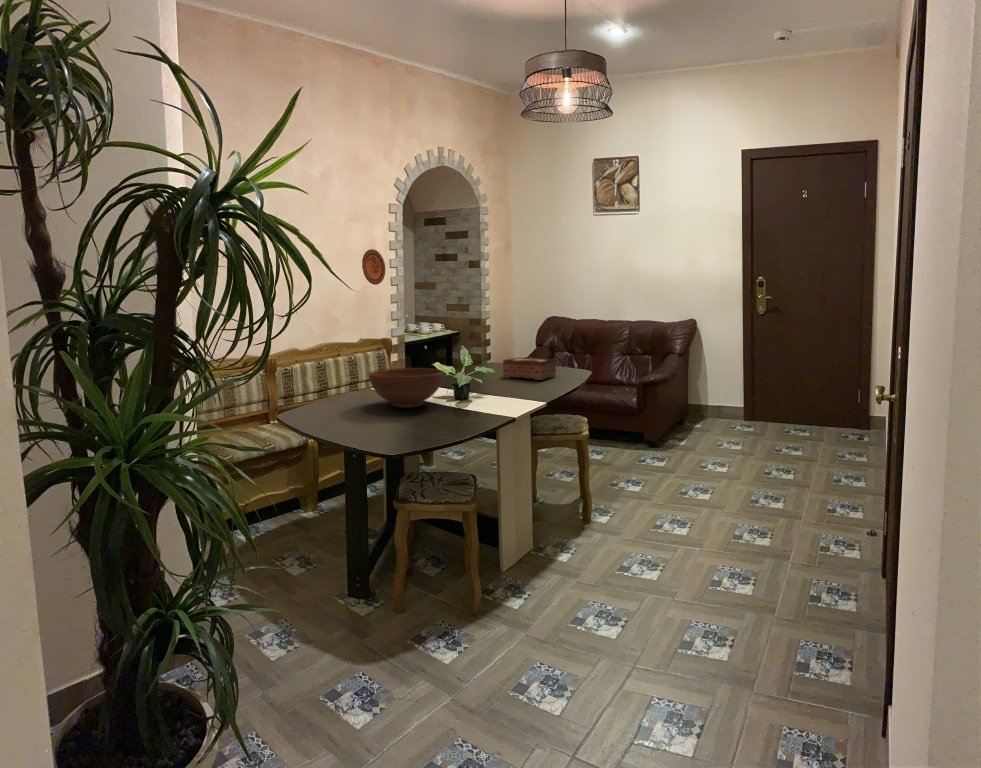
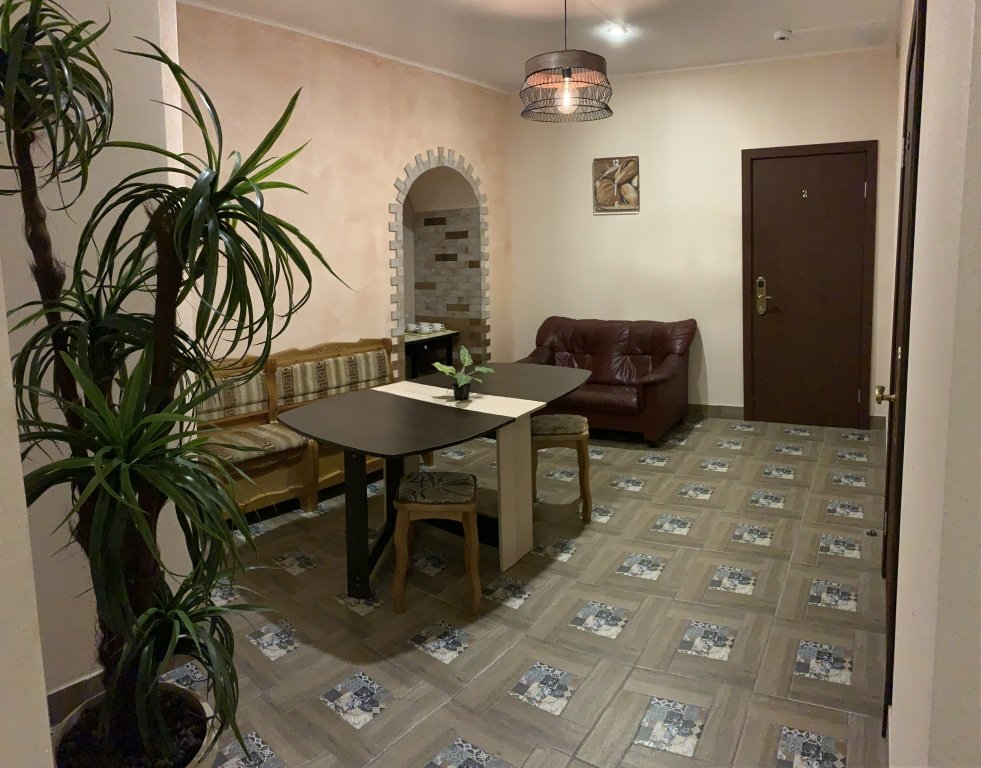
- tissue box [502,356,557,381]
- decorative plate [361,248,386,286]
- fruit bowl [368,367,445,409]
